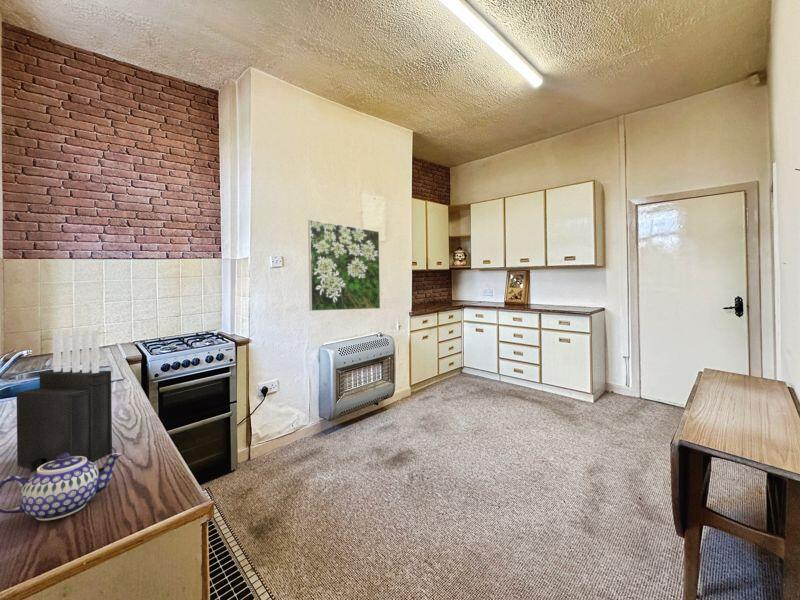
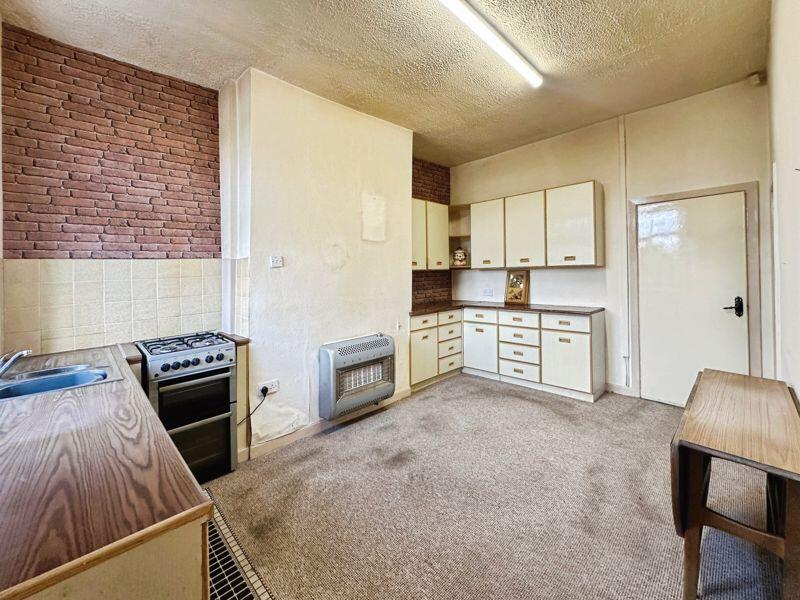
- teapot [0,452,124,522]
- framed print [307,219,381,312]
- knife block [16,329,113,474]
